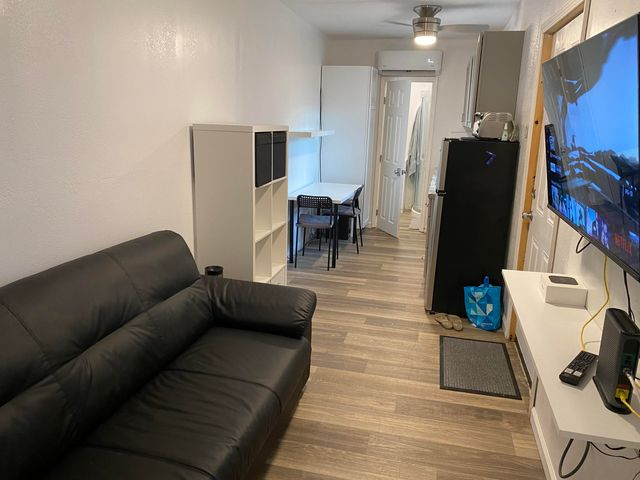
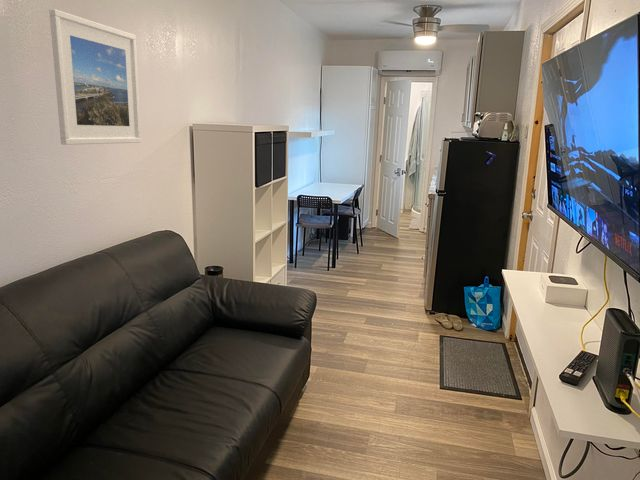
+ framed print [48,8,142,146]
